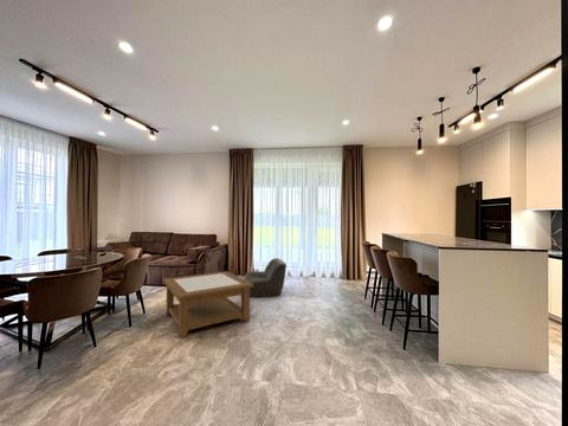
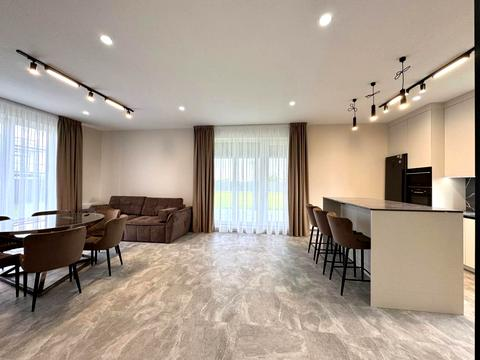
- armchair [243,257,288,298]
- coffee table [162,270,253,340]
